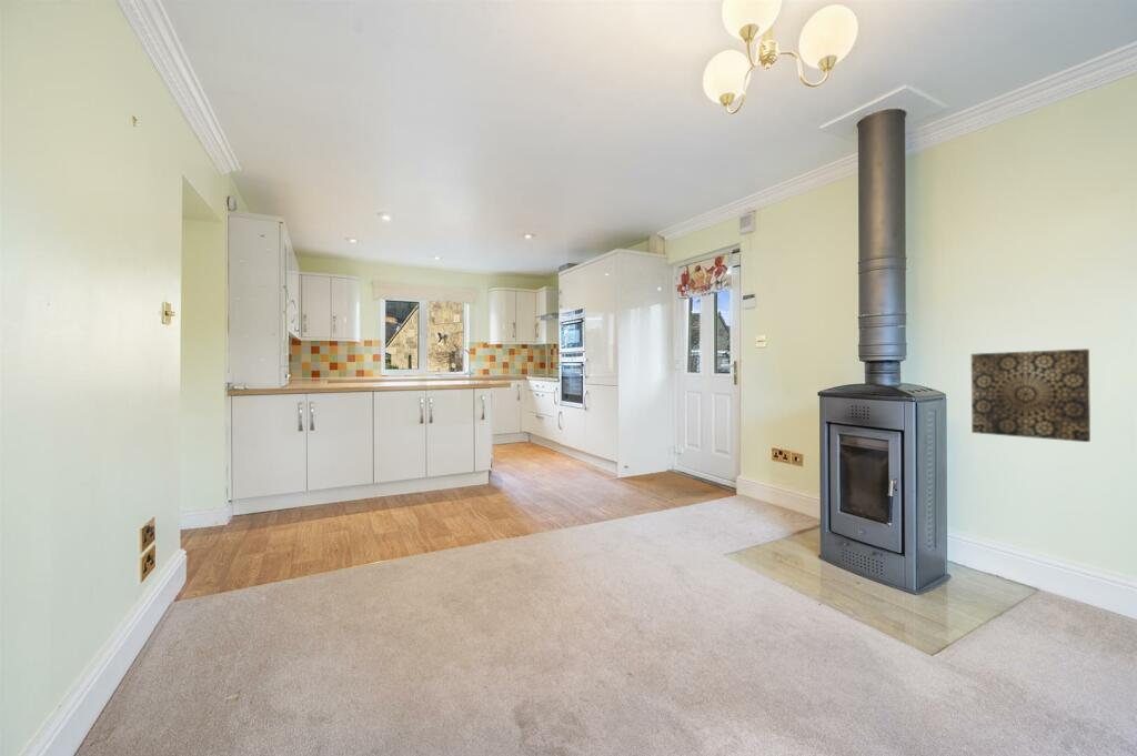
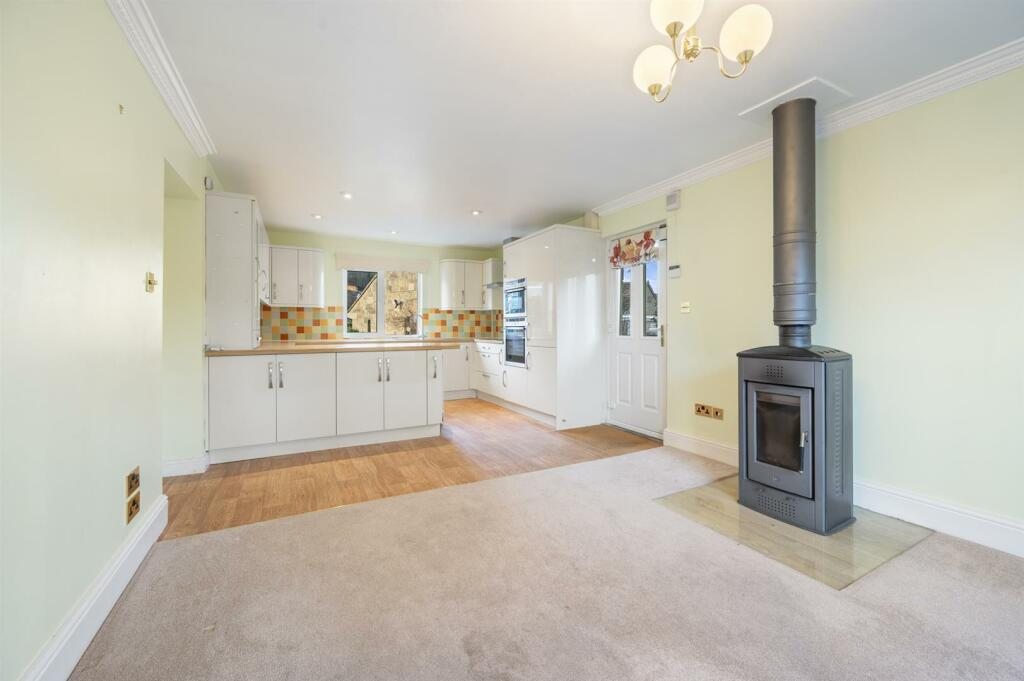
- wall art [970,347,1091,443]
